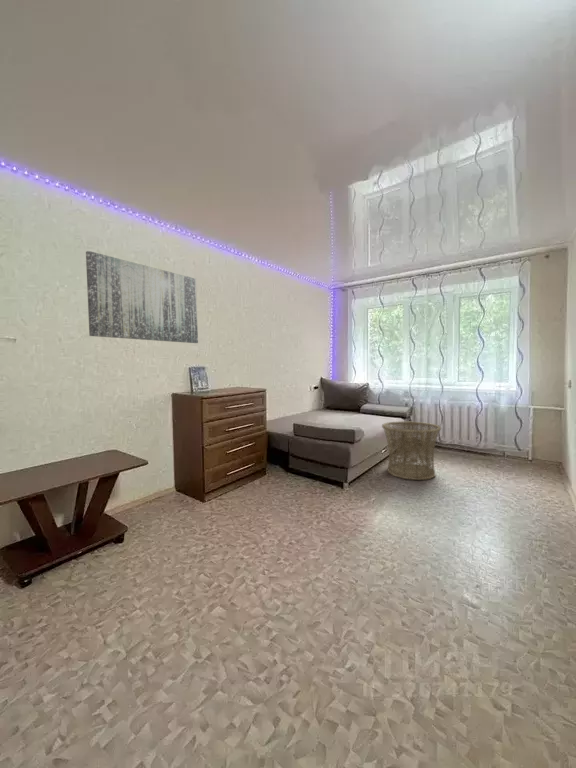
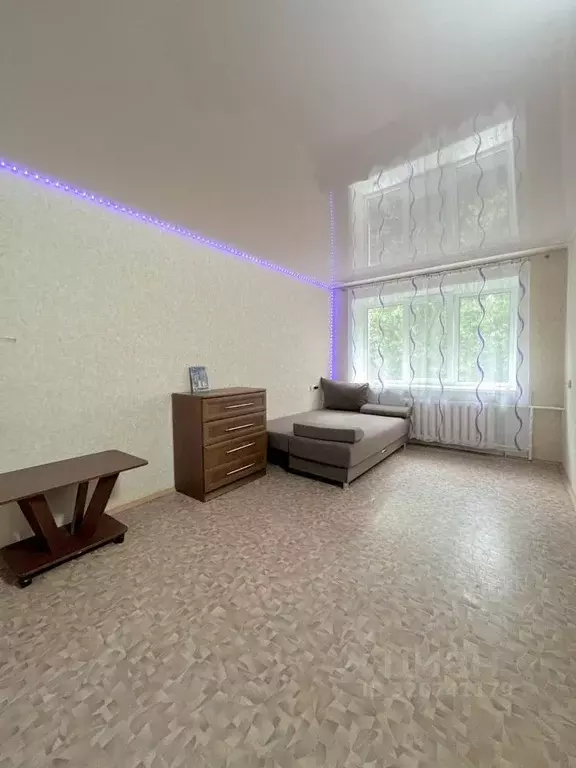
- basket [381,421,442,481]
- wall art [85,250,199,344]
